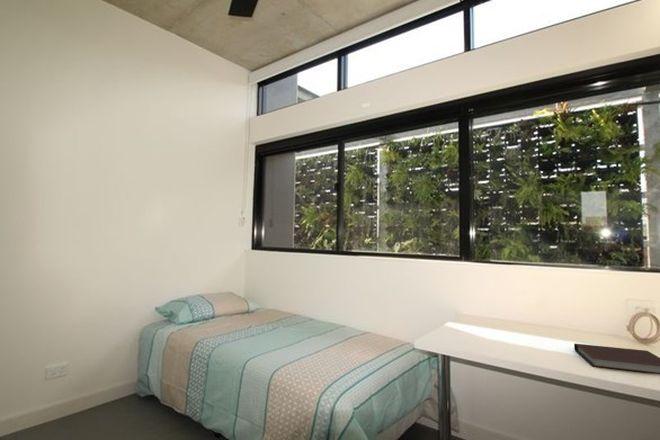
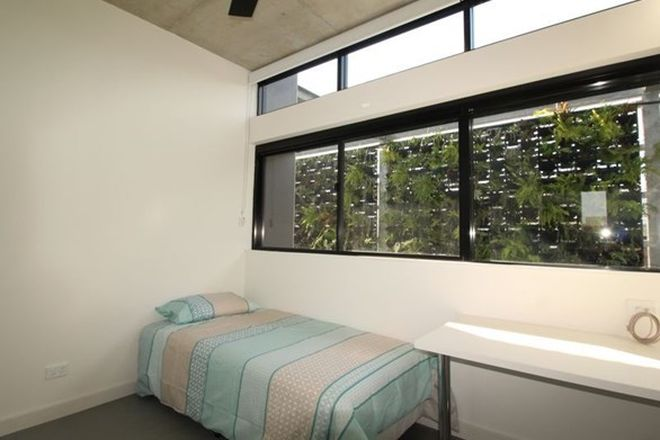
- notebook [573,343,660,375]
